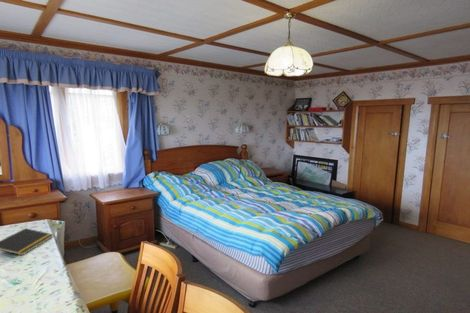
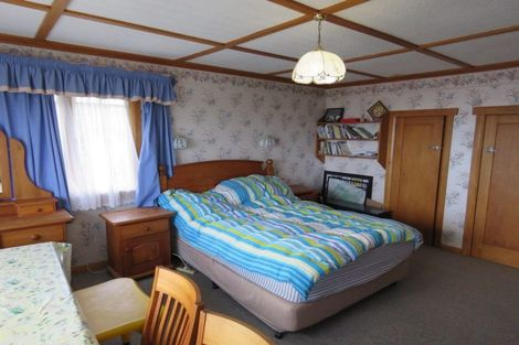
- notepad [0,227,54,256]
